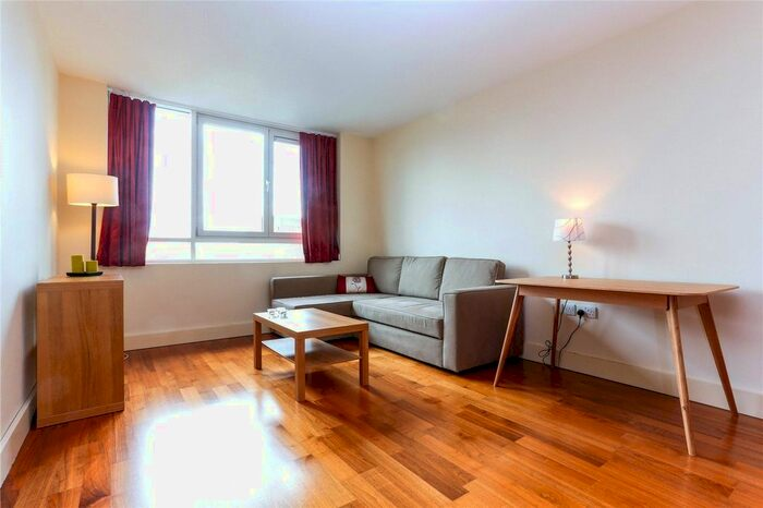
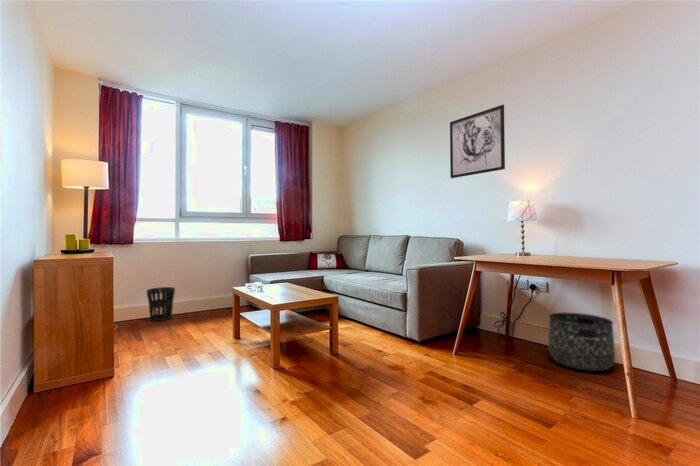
+ wastebasket [146,286,176,322]
+ basket [547,312,616,372]
+ wall art [449,104,506,179]
